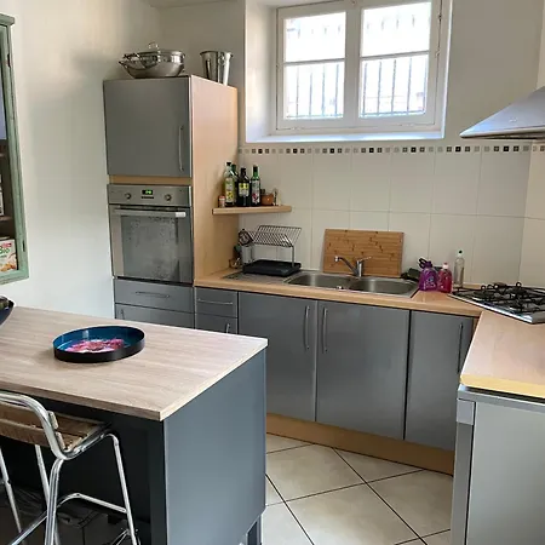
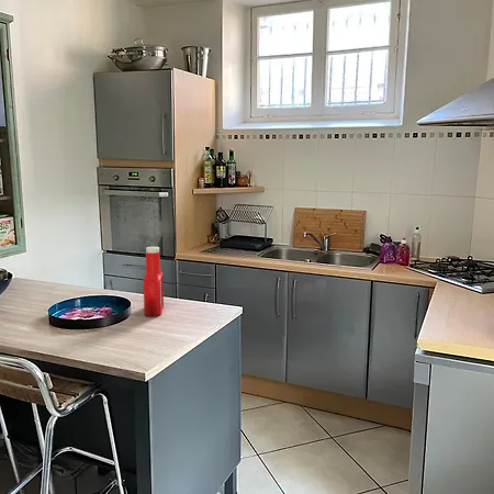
+ soap bottle [143,246,165,317]
